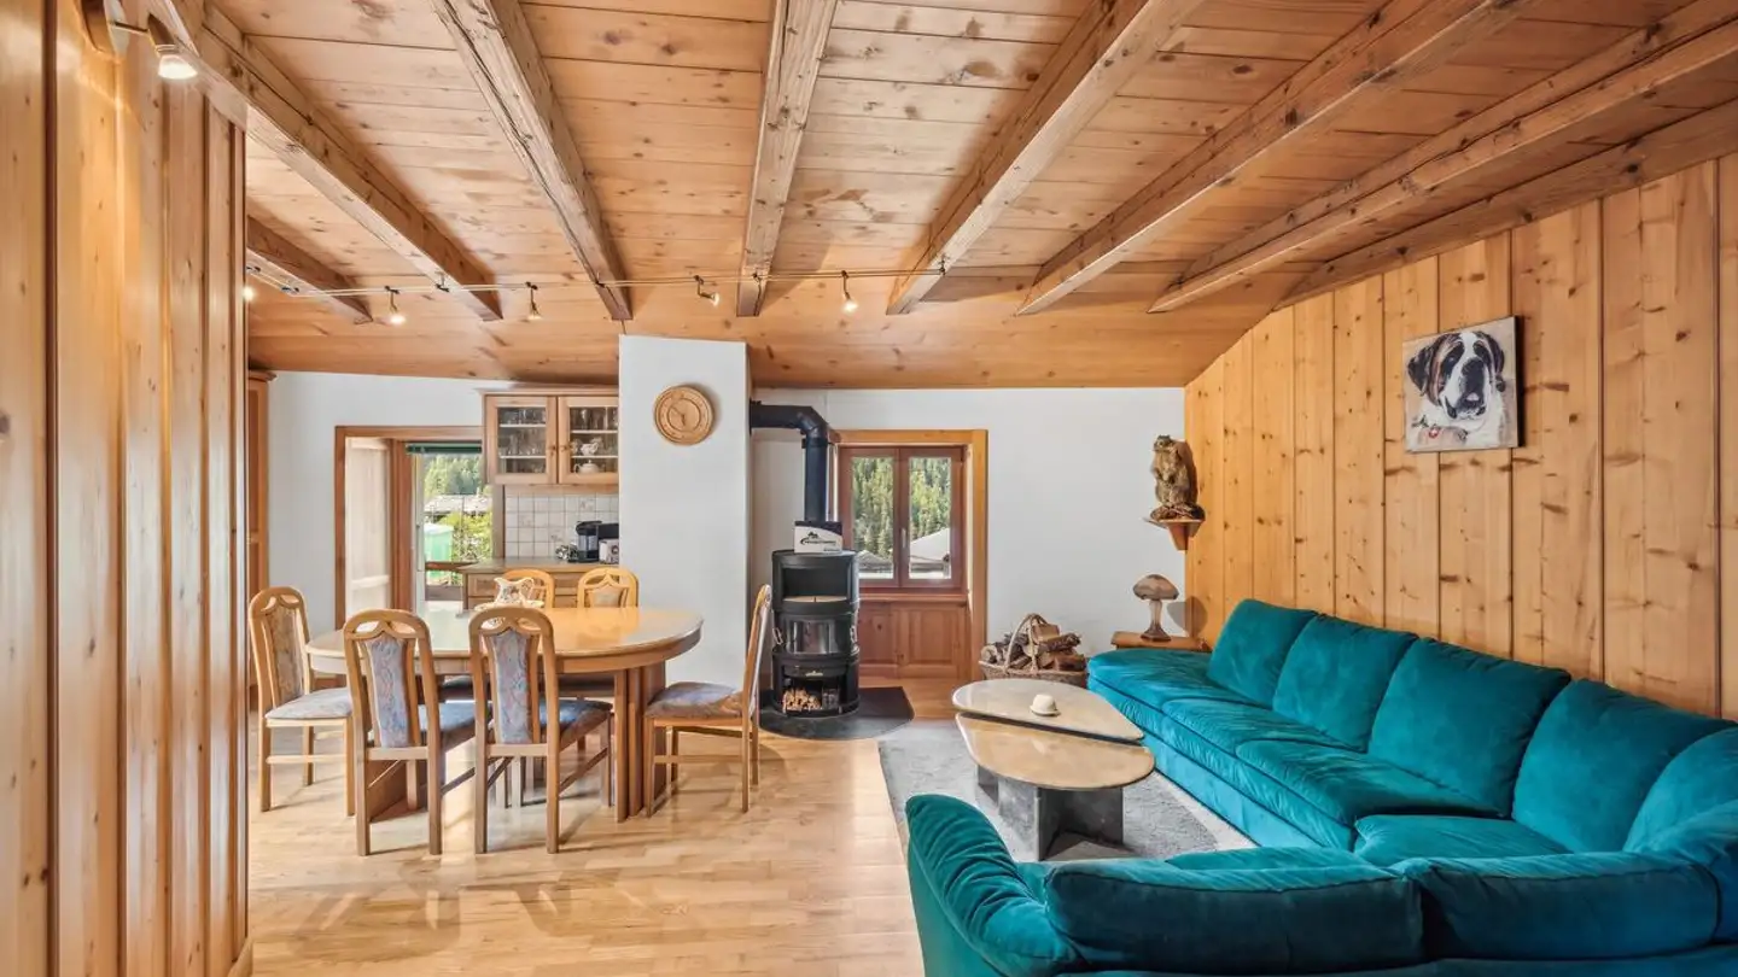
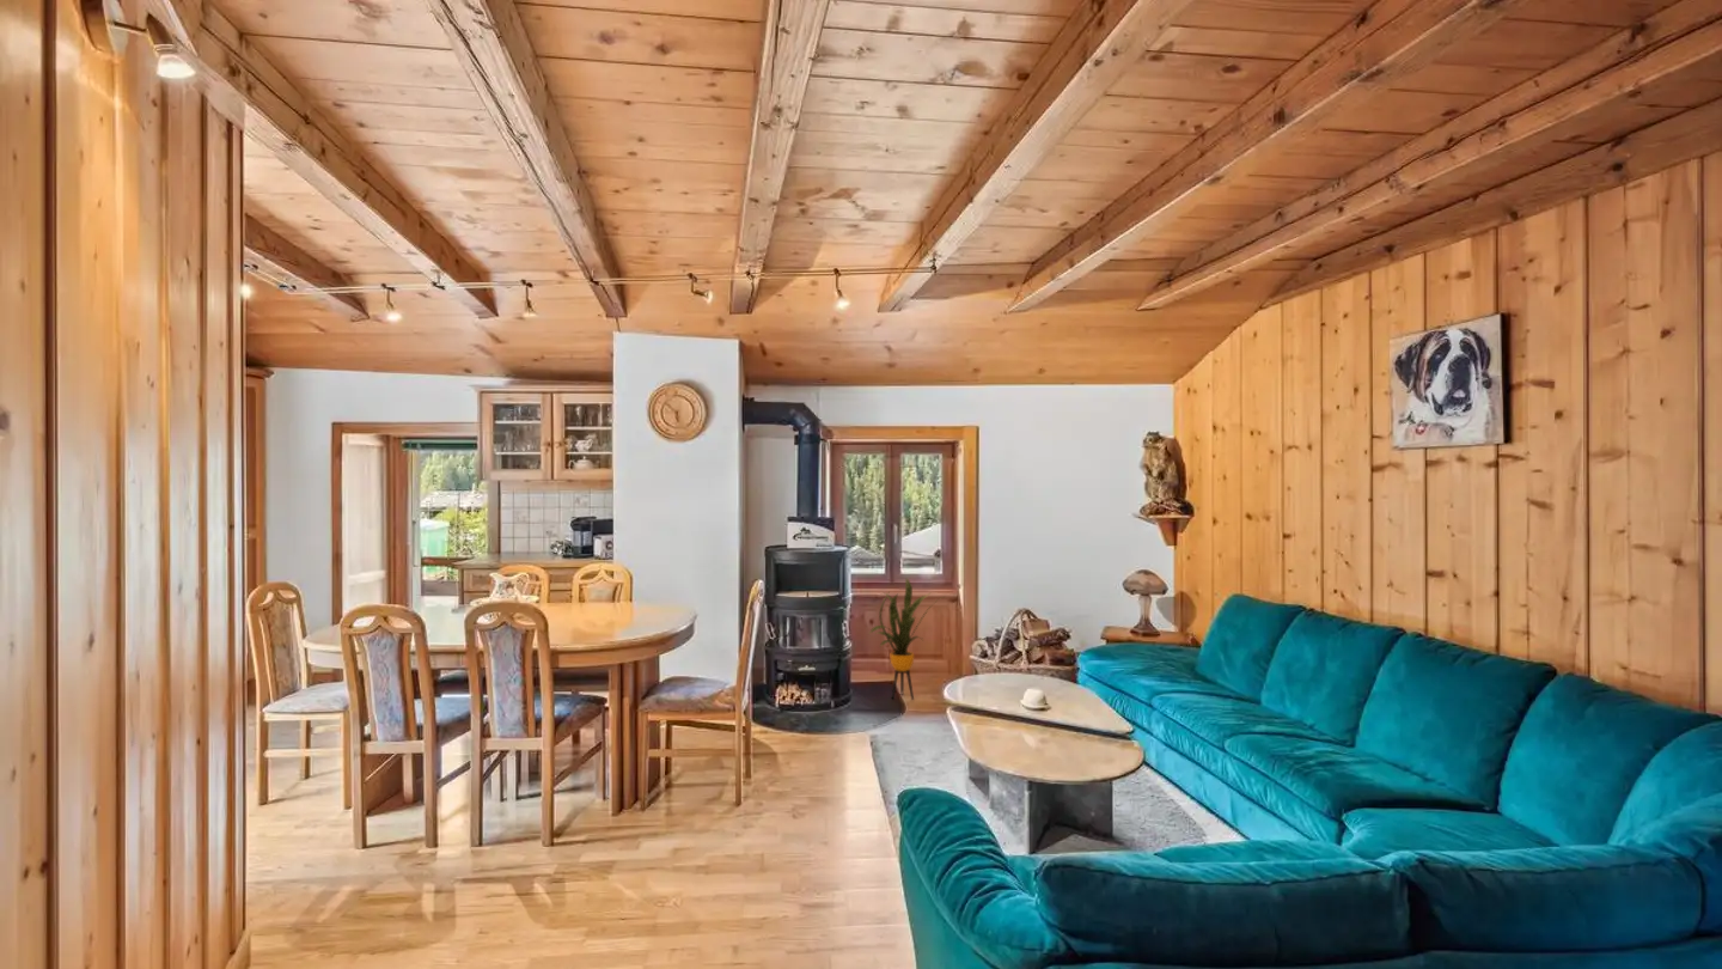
+ house plant [868,577,948,700]
